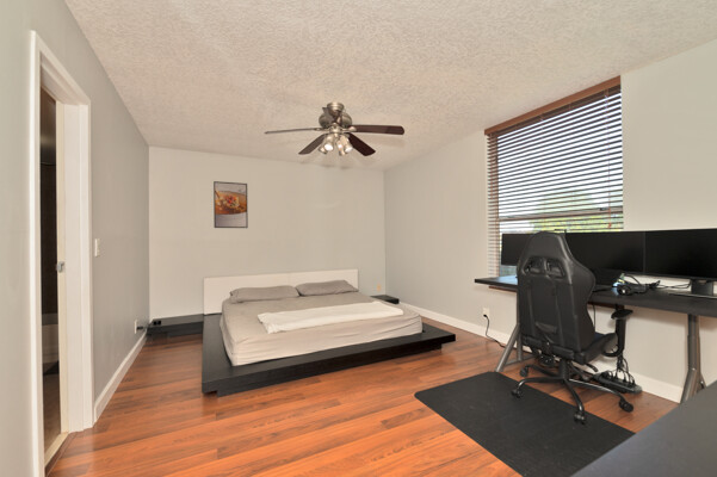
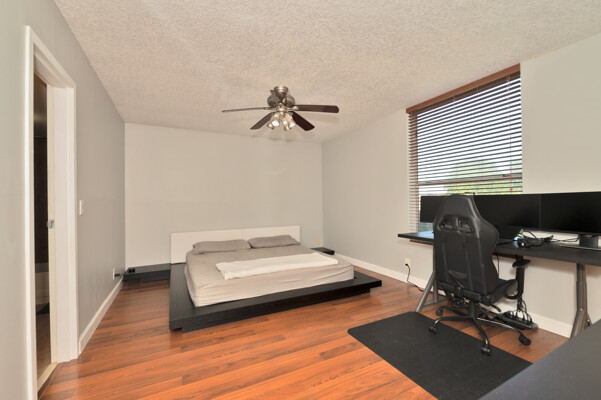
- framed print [212,180,249,229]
